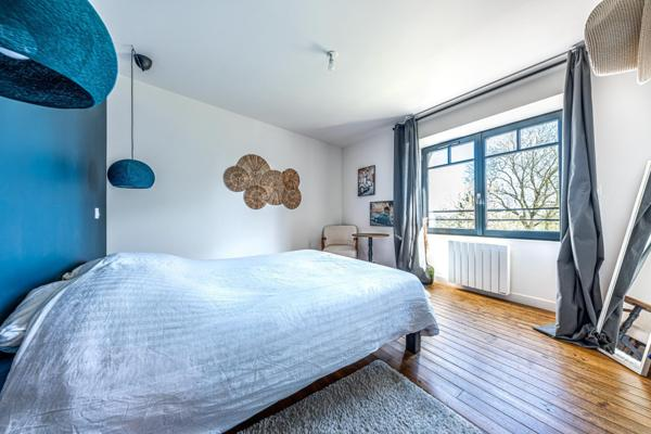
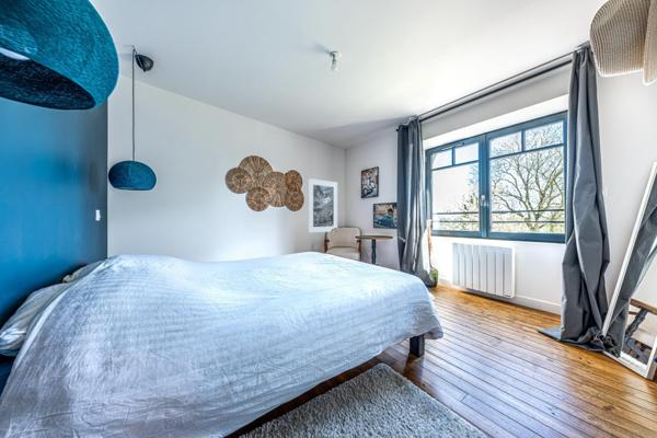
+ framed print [307,177,338,233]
